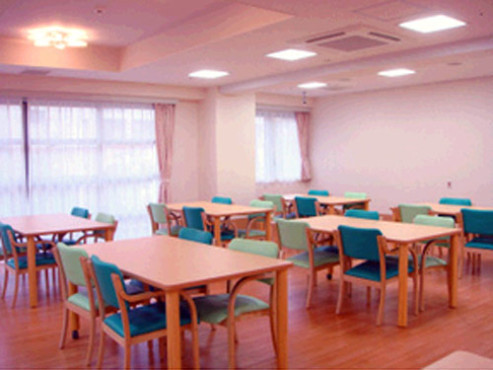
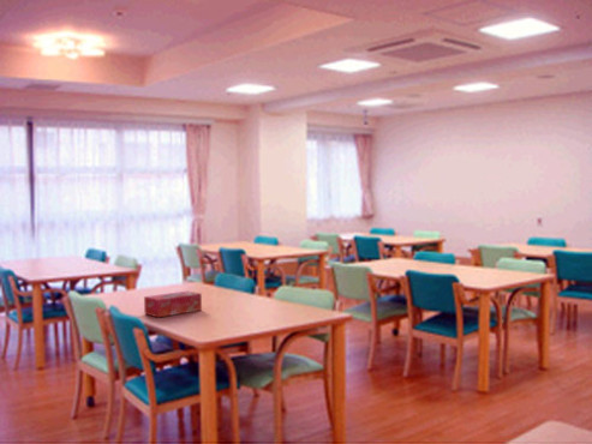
+ tissue box [143,290,203,318]
